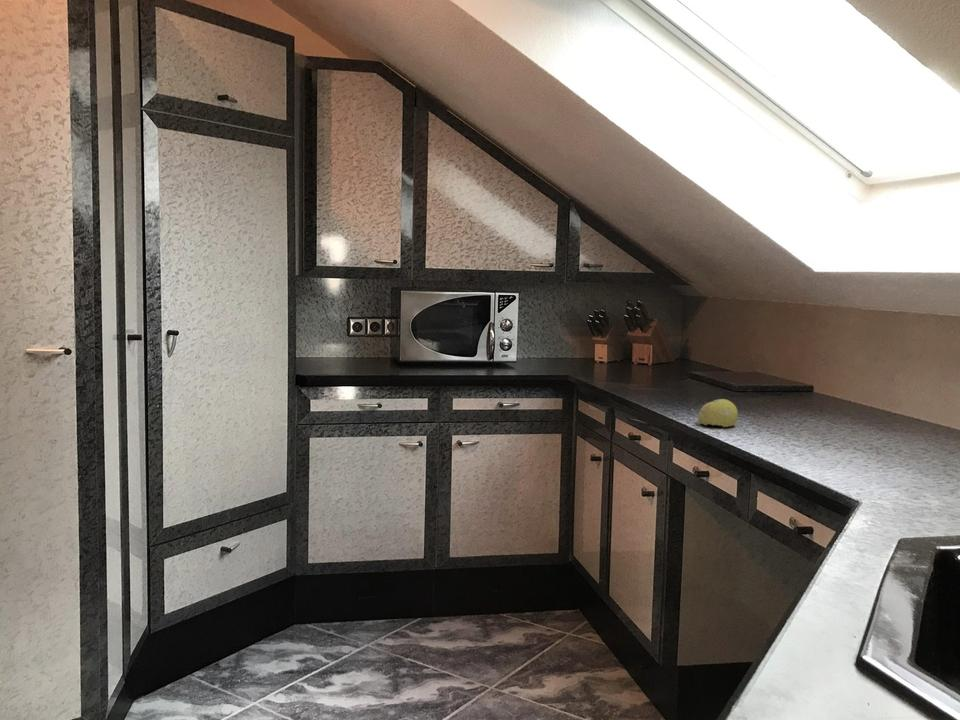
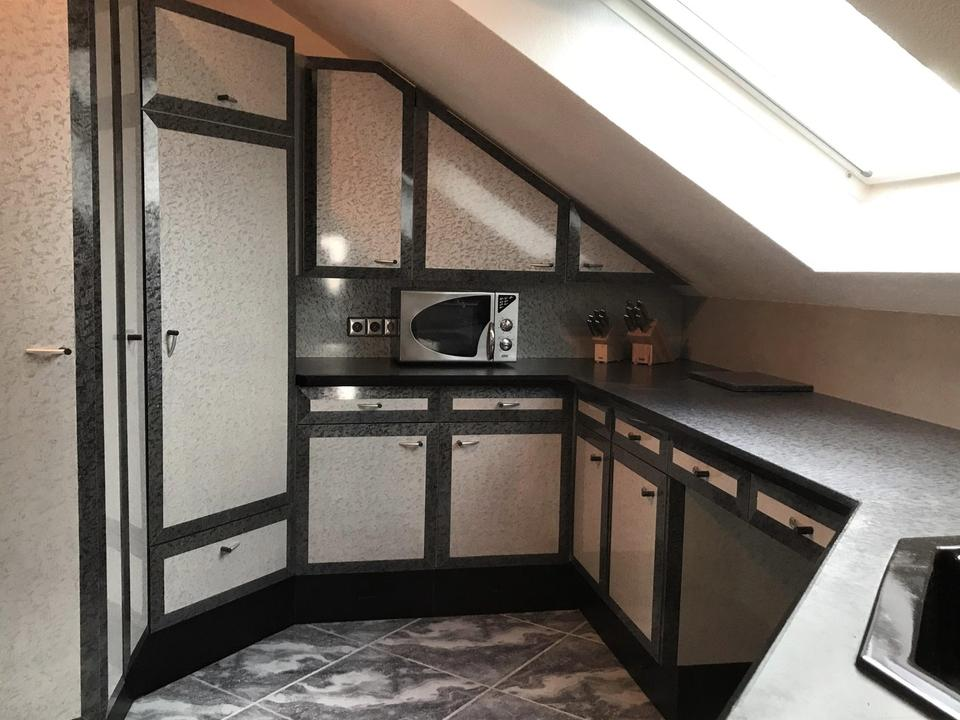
- fruit [697,398,739,428]
